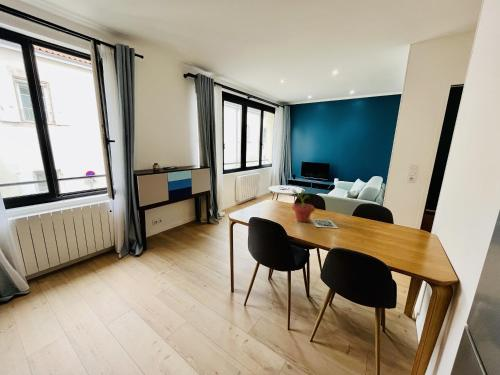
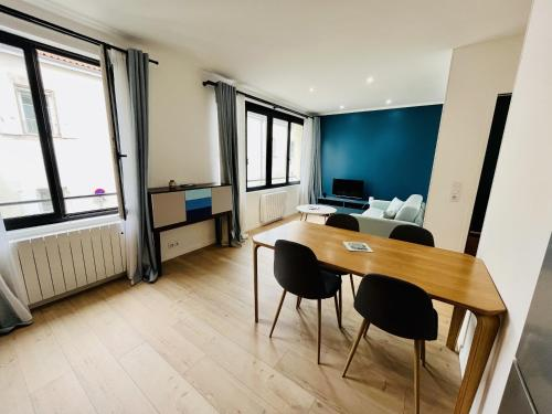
- potted plant [291,187,316,223]
